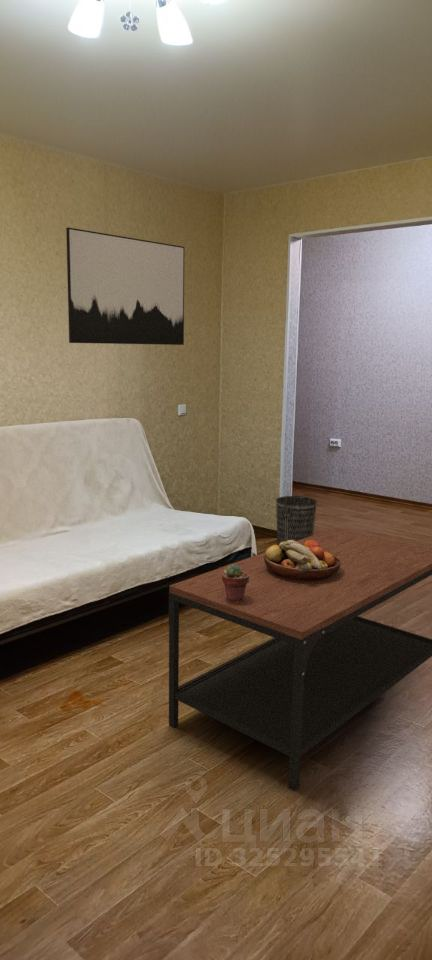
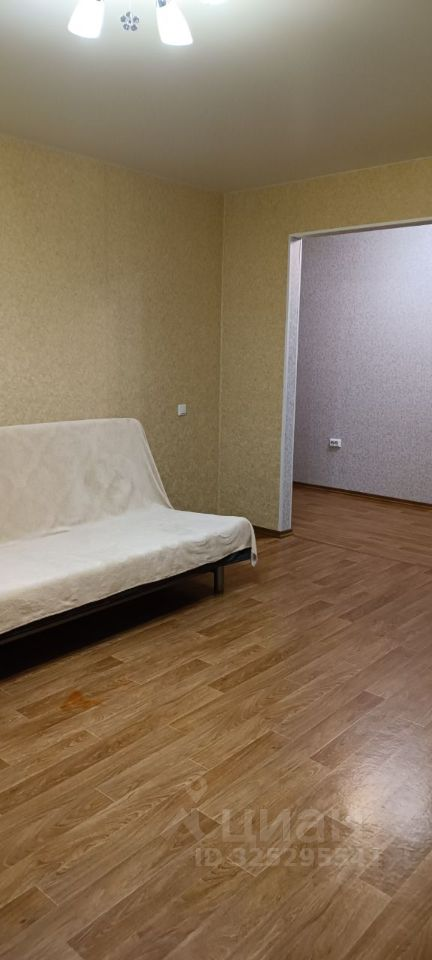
- wastebasket [275,495,318,546]
- coffee table [168,526,432,792]
- wall art [65,227,185,346]
- potted succulent [222,564,249,602]
- fruit bowl [264,540,341,580]
